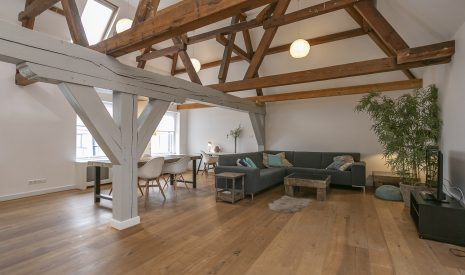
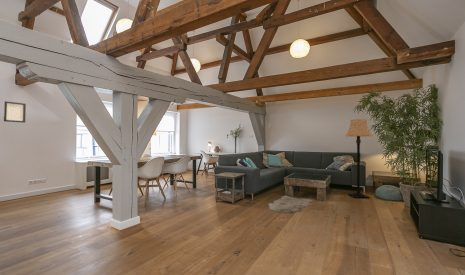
+ picture frame [3,100,27,124]
+ lamp [345,118,373,199]
